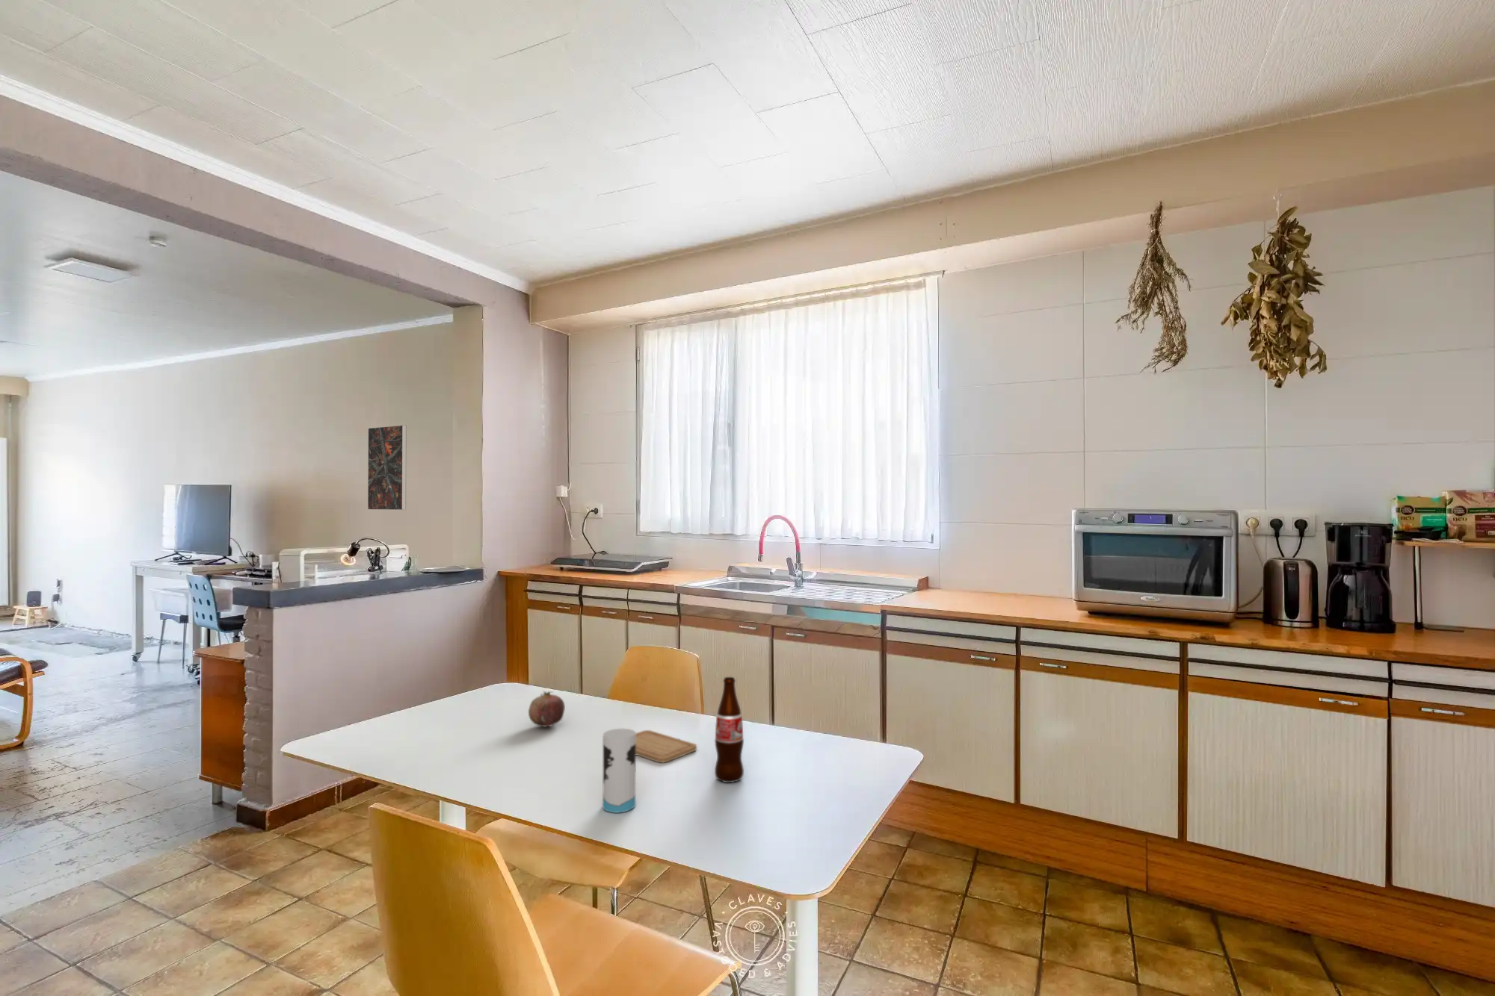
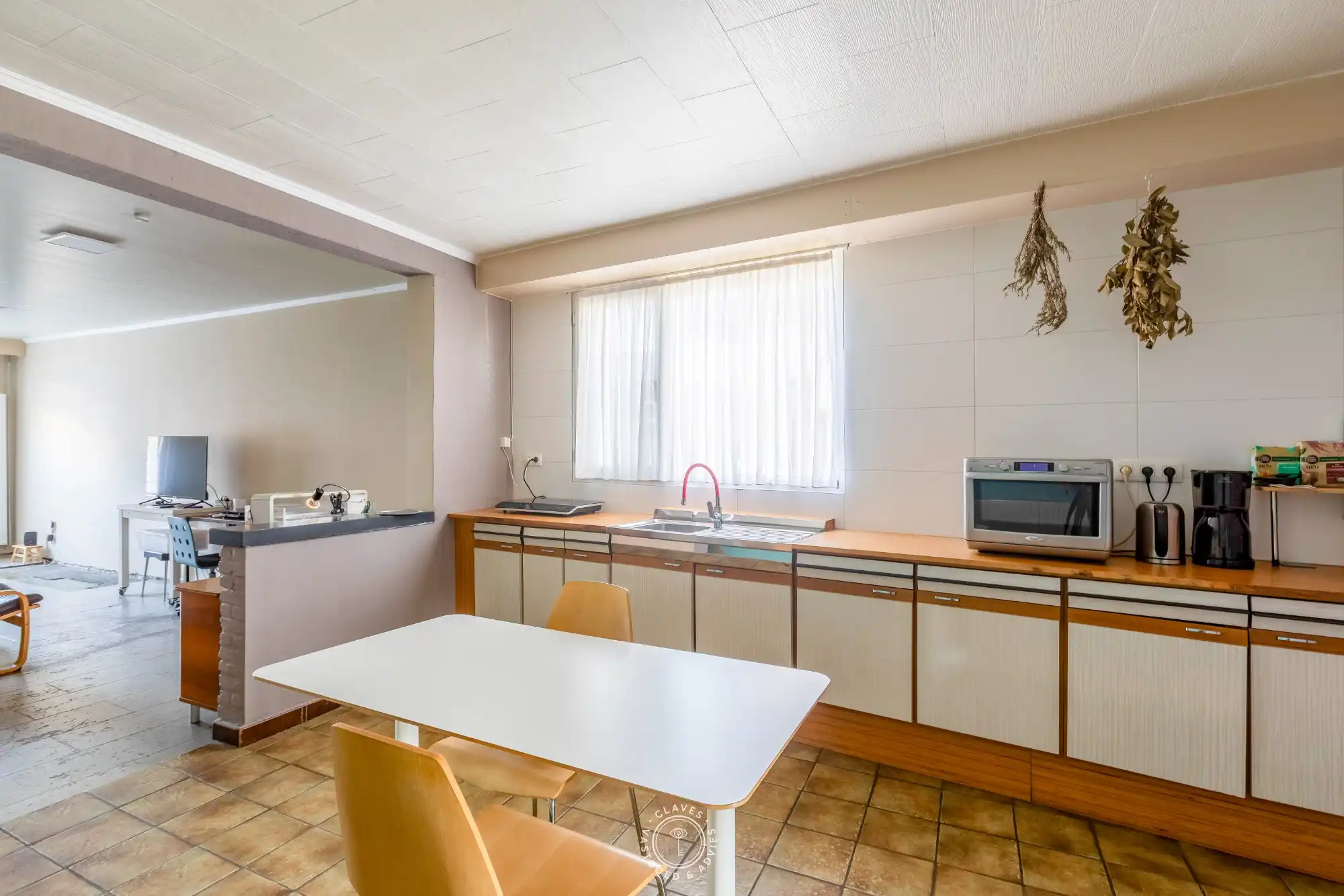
- bottle [714,677,744,784]
- fruit [527,690,566,727]
- cup [602,728,637,814]
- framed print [367,425,407,510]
- chopping board [636,729,697,764]
